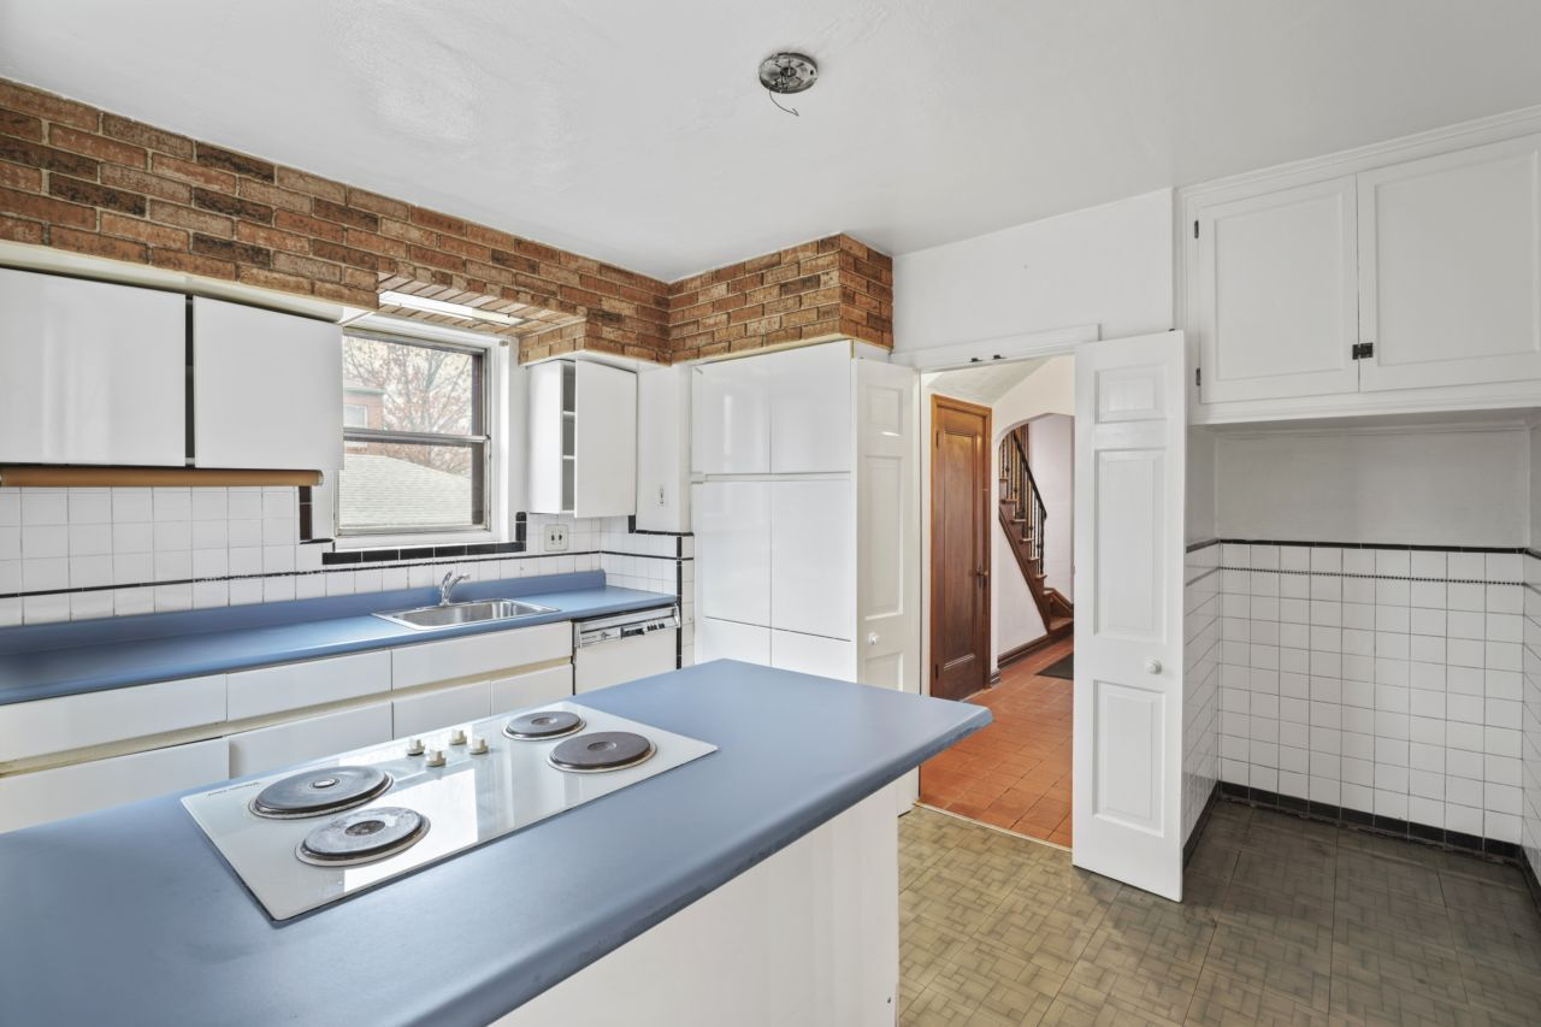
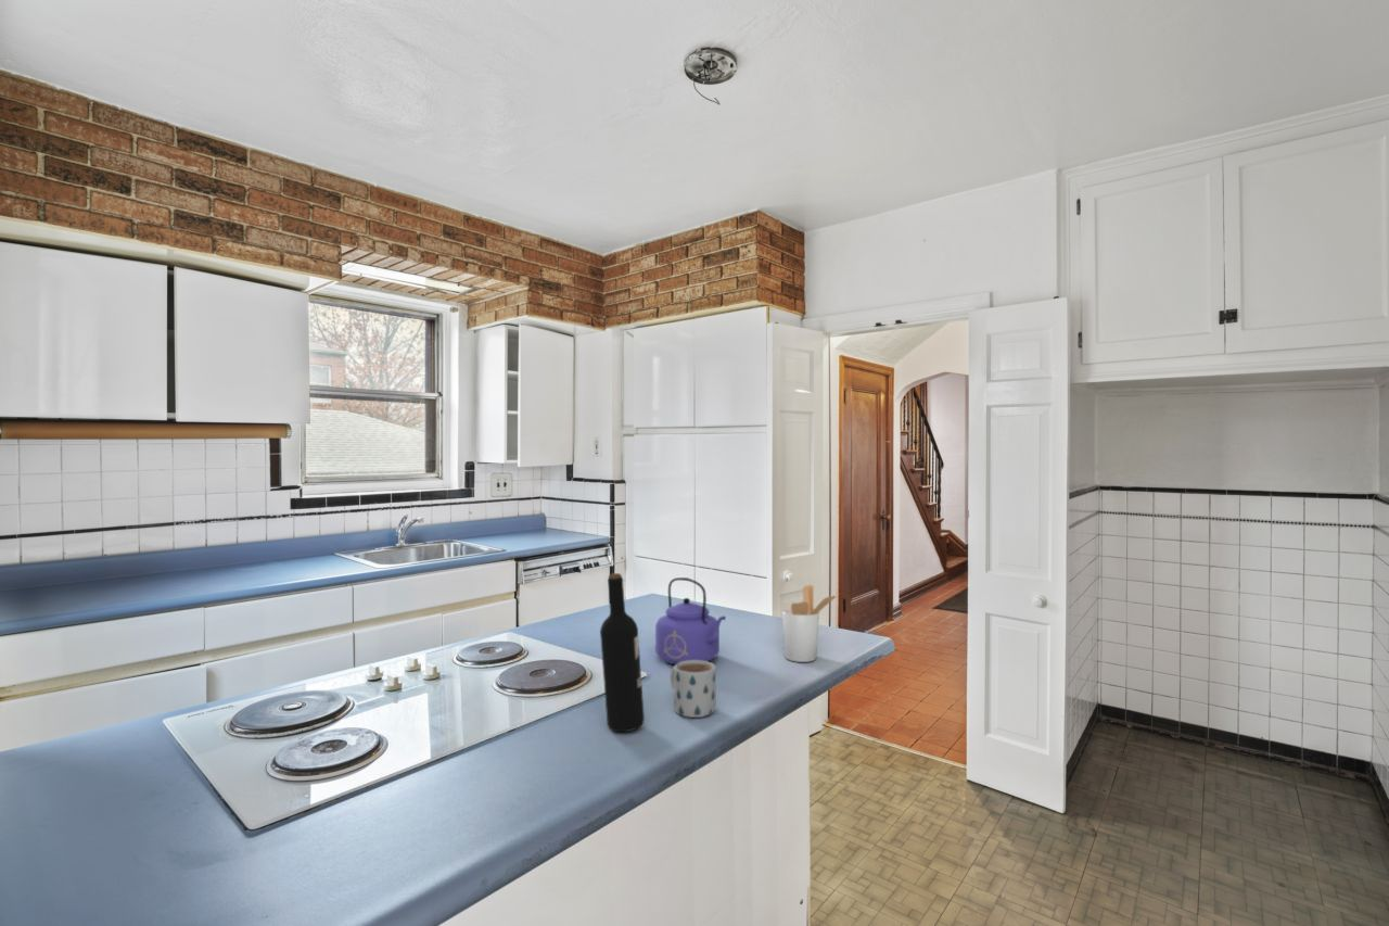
+ kettle [654,576,727,665]
+ utensil holder [780,584,841,663]
+ mug [668,660,717,719]
+ wine bottle [599,572,646,733]
